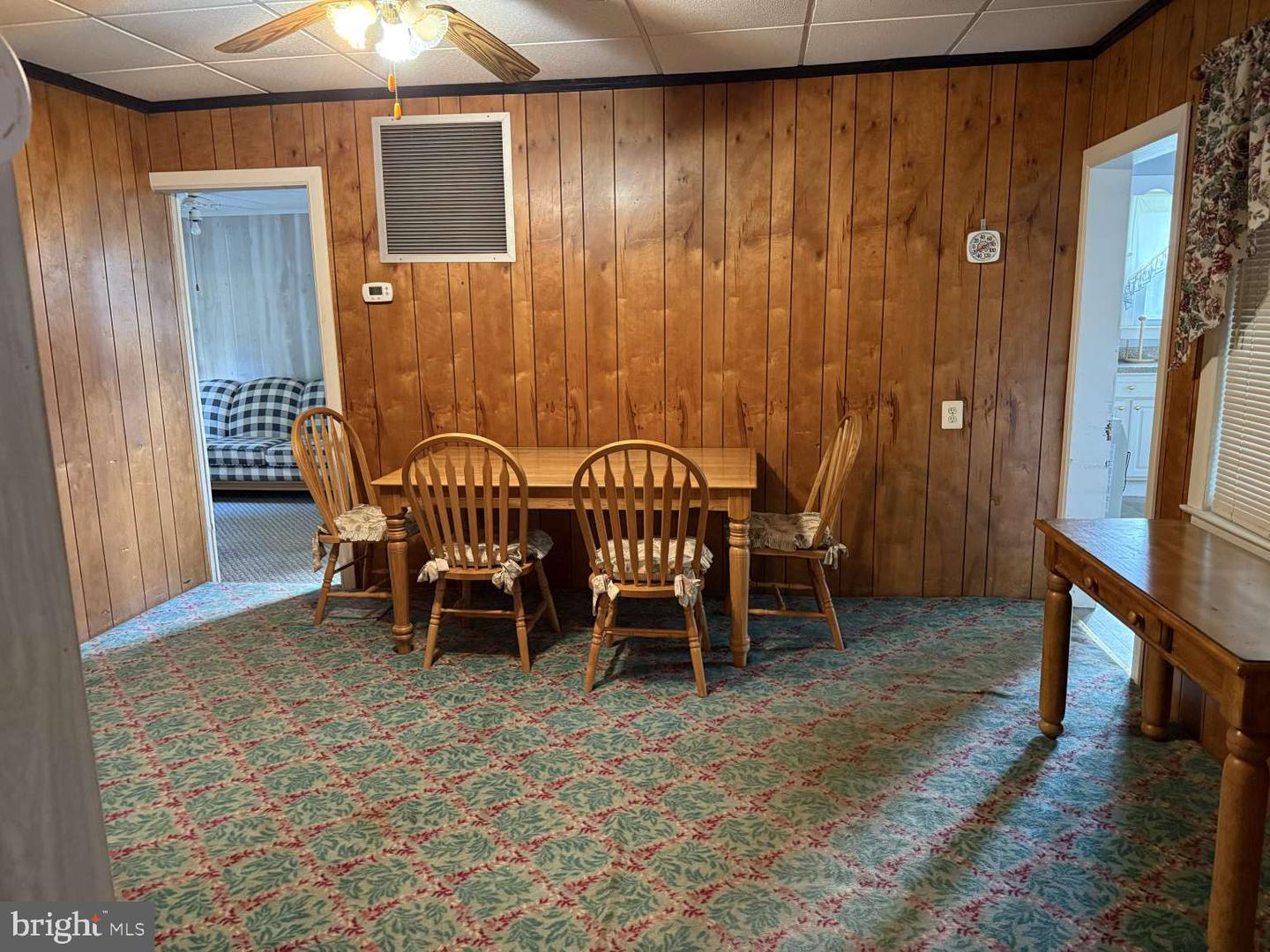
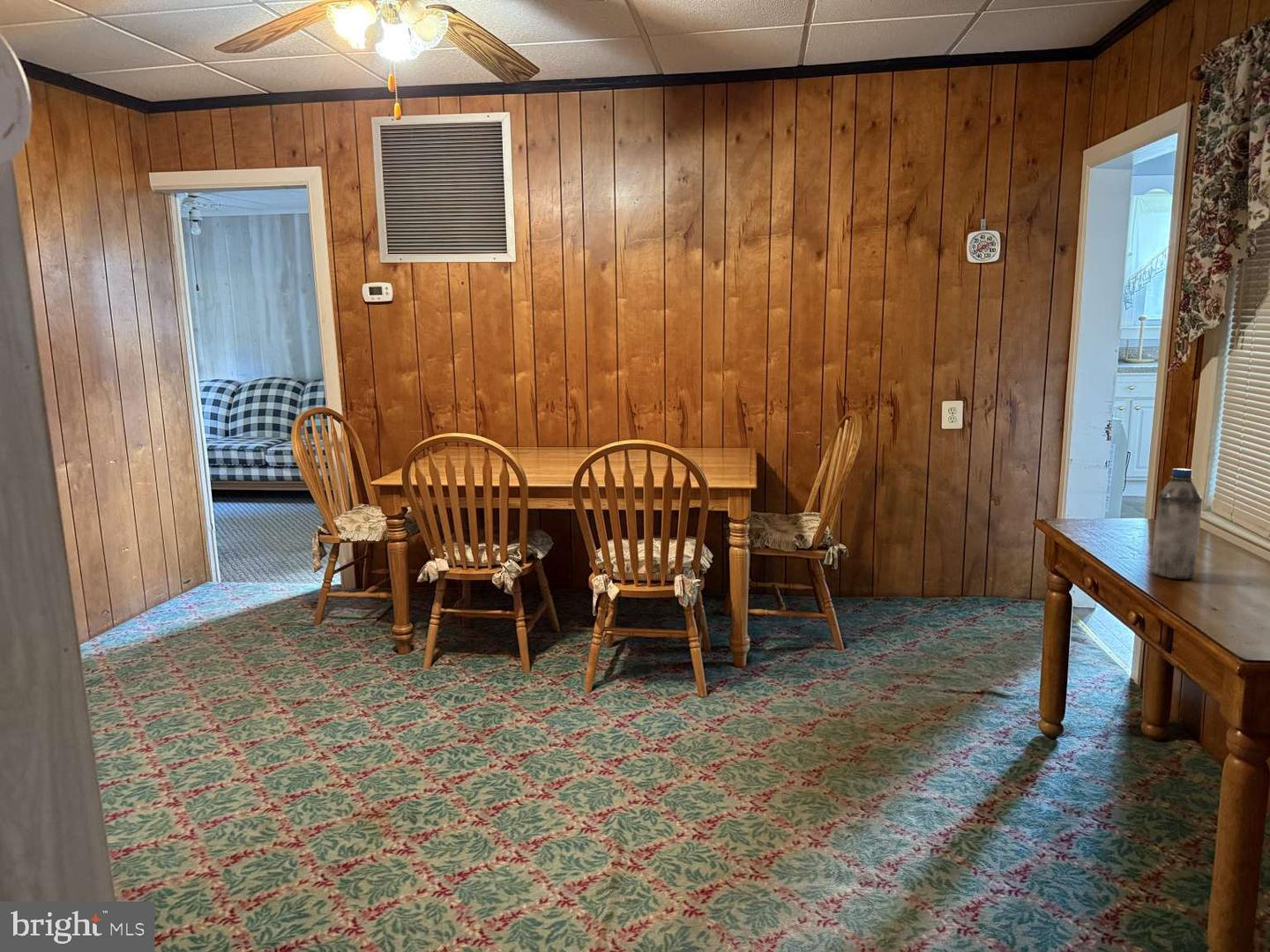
+ water bottle [1150,467,1203,580]
